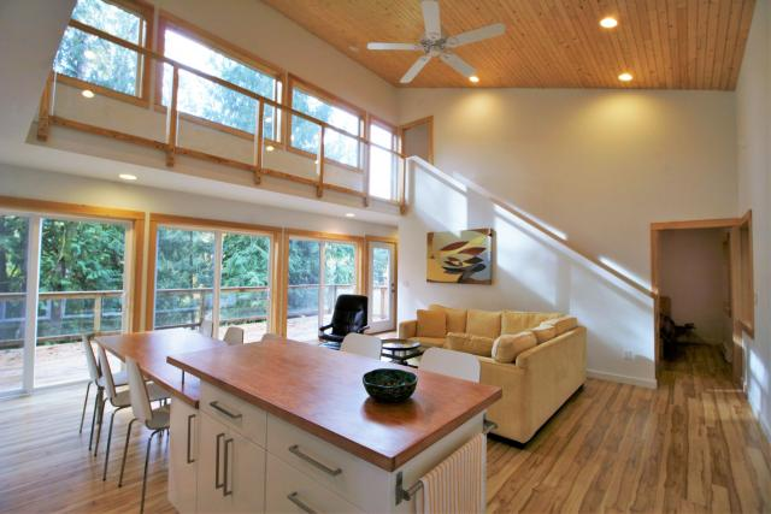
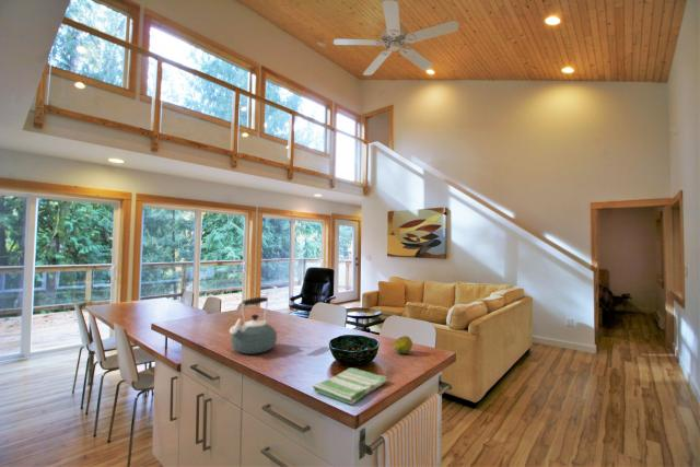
+ dish towel [311,366,388,406]
+ kettle [229,296,278,355]
+ fruit [393,335,413,355]
